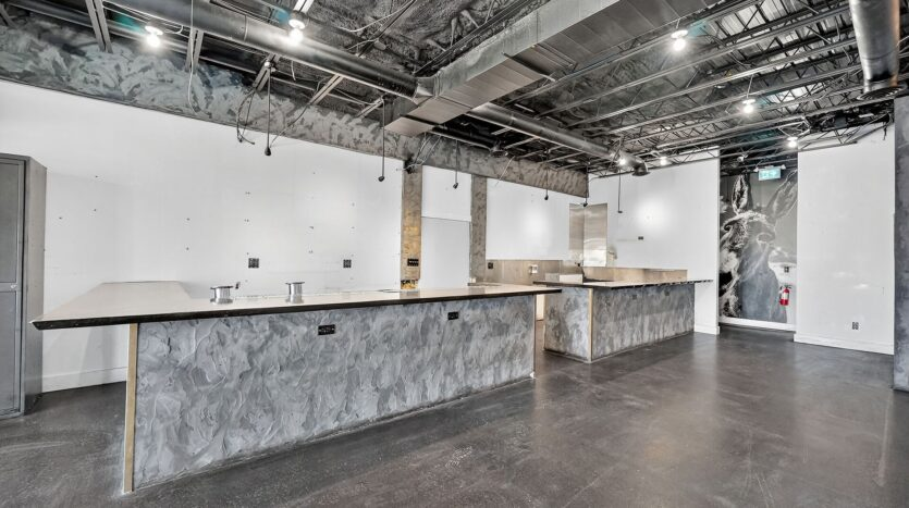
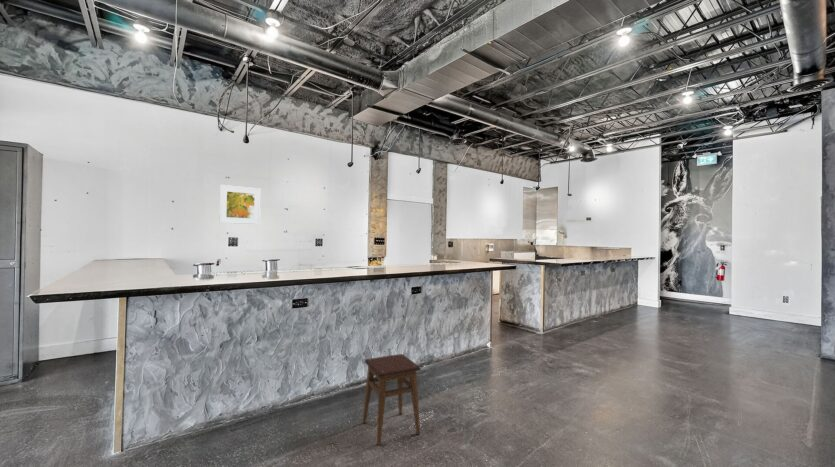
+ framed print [218,184,262,225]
+ stool [362,353,422,446]
